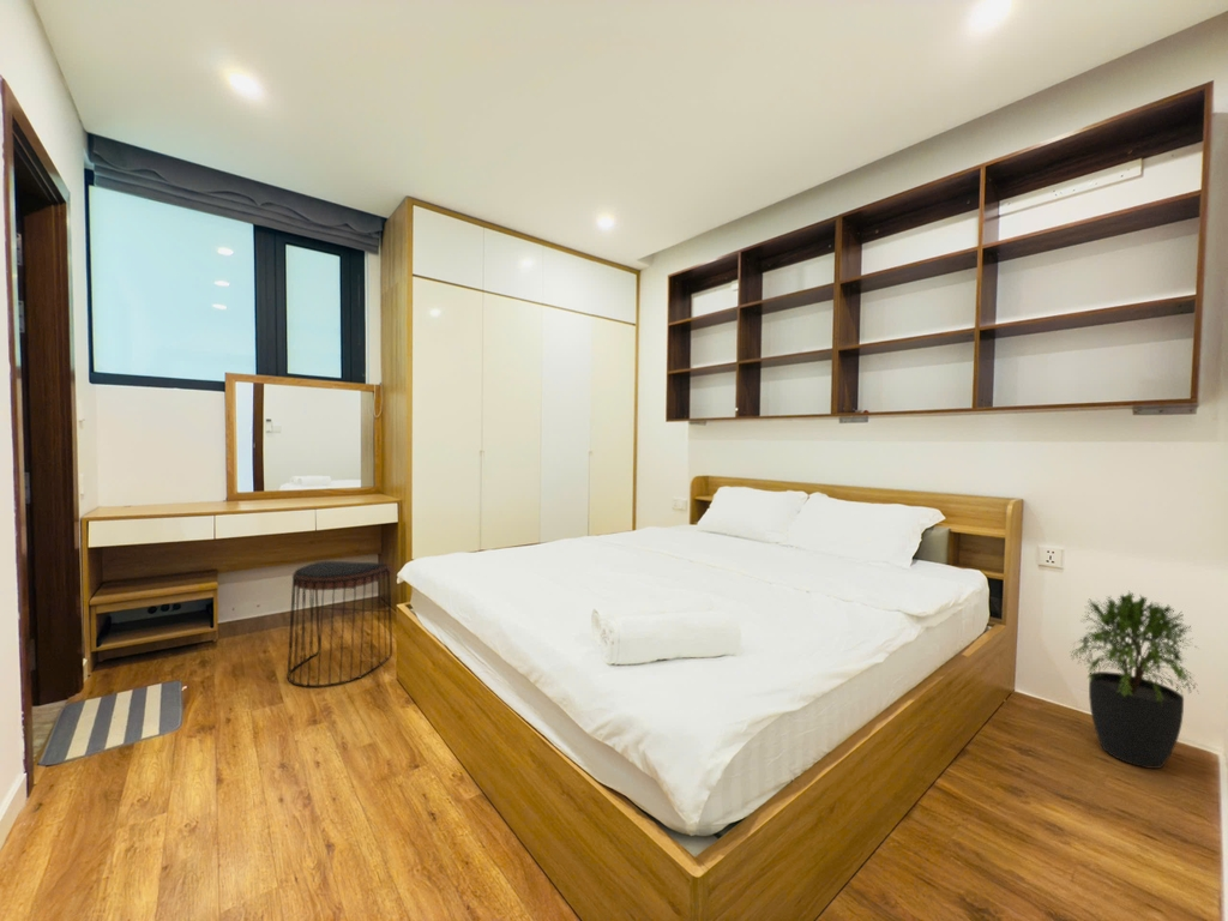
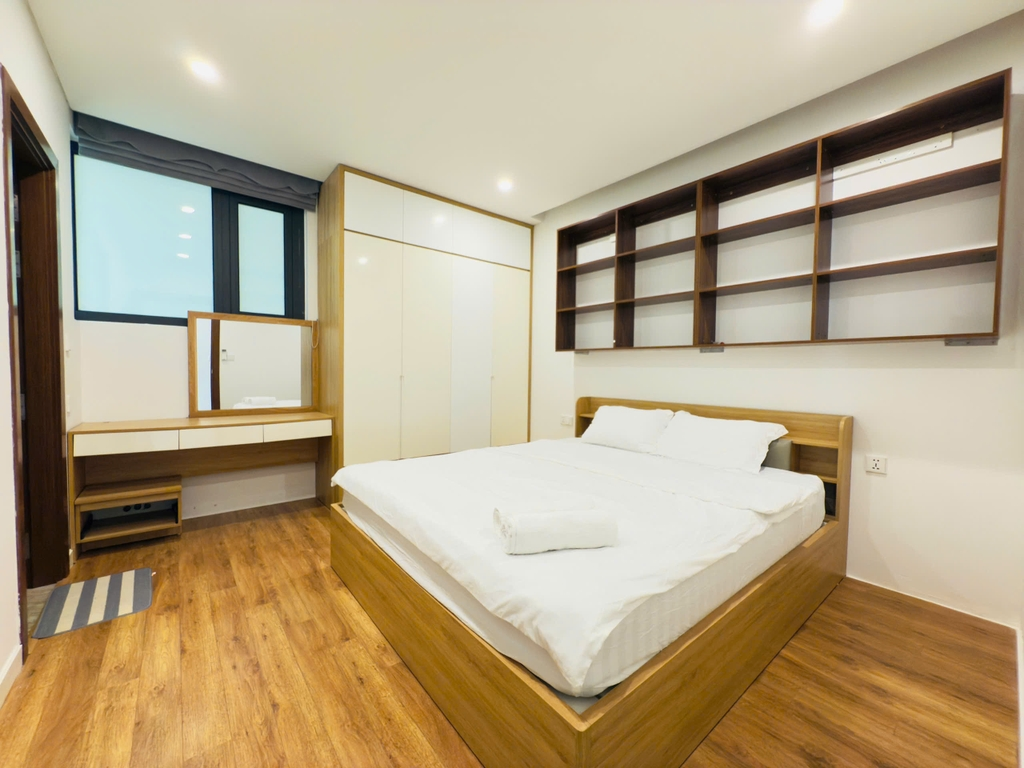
- stool [285,560,395,688]
- potted plant [1070,590,1200,770]
